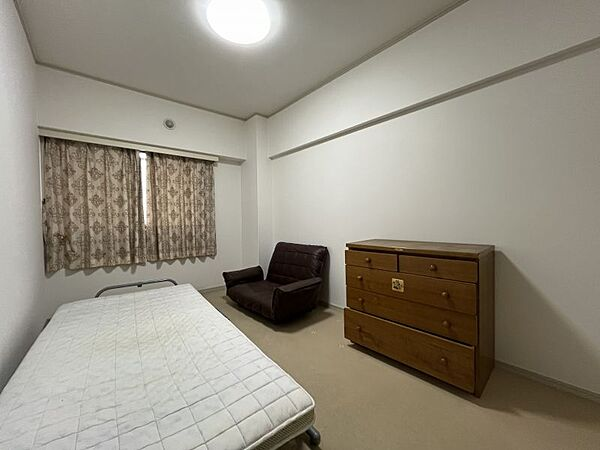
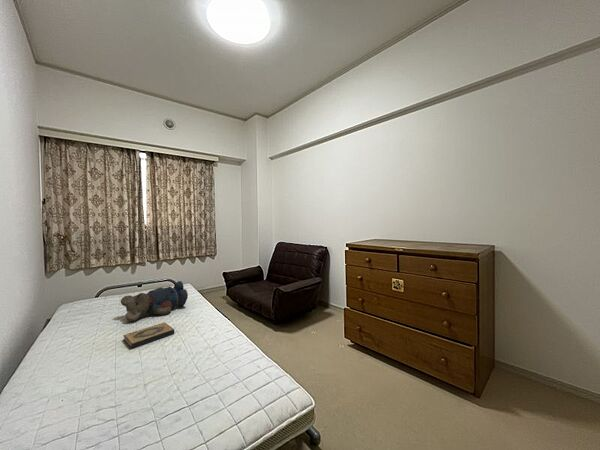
+ hardback book [122,322,175,349]
+ teddy bear [120,280,189,323]
